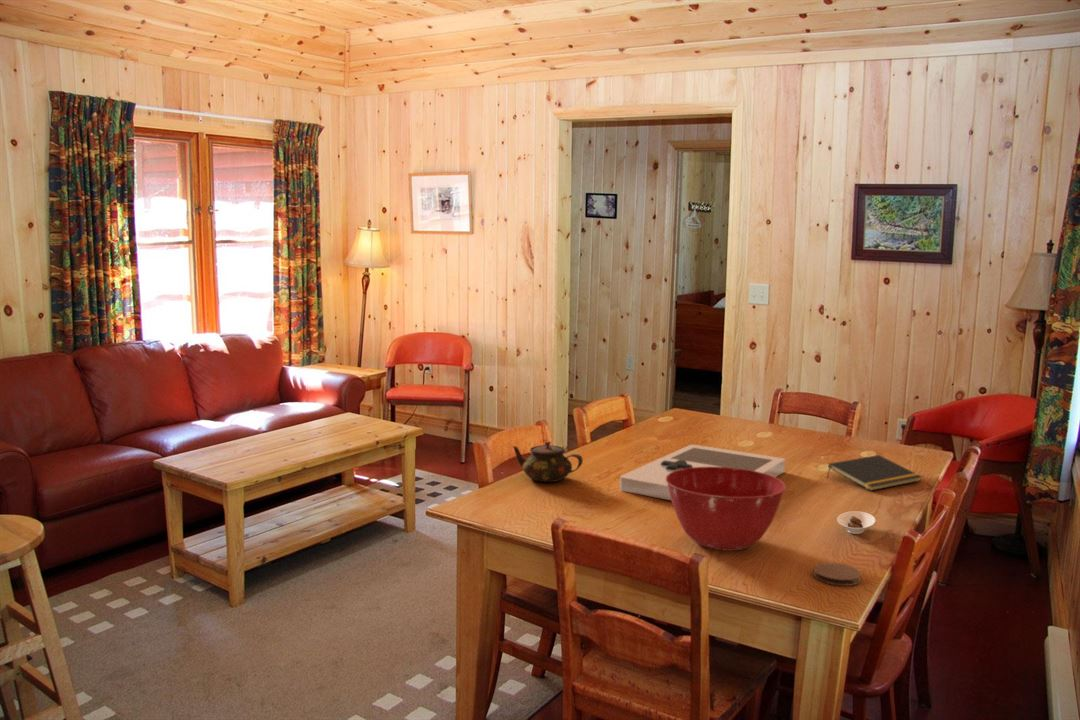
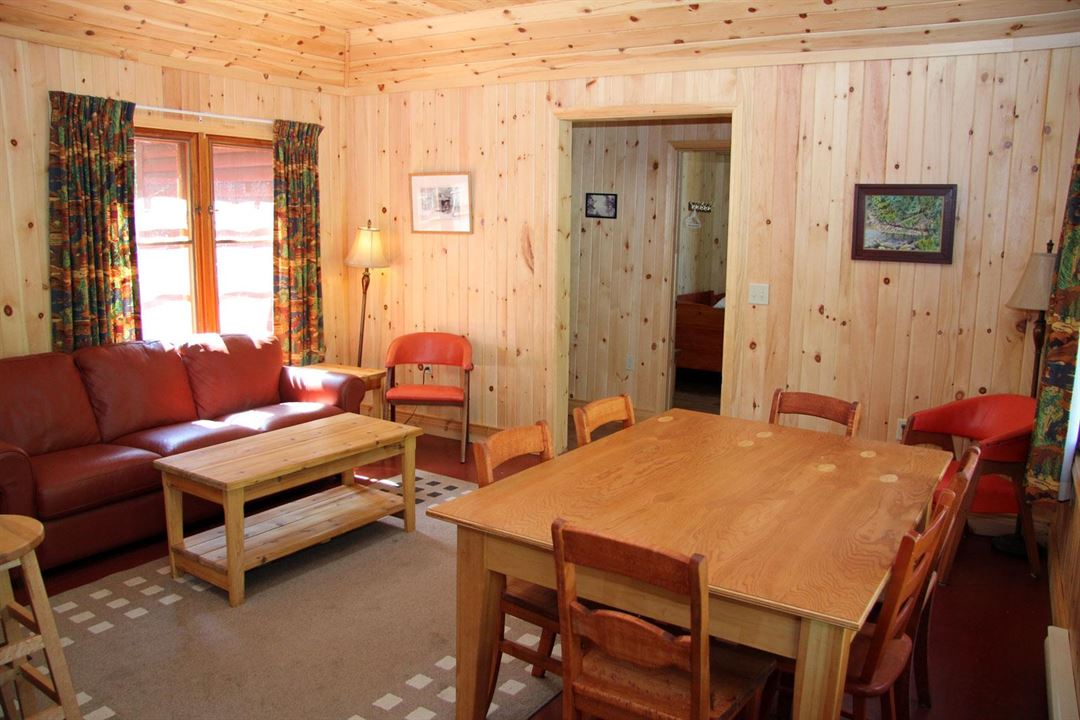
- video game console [619,444,786,501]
- saucer [836,510,876,535]
- mixing bowl [666,467,787,551]
- teapot [511,440,584,483]
- notepad [826,454,923,492]
- coaster [812,562,862,587]
